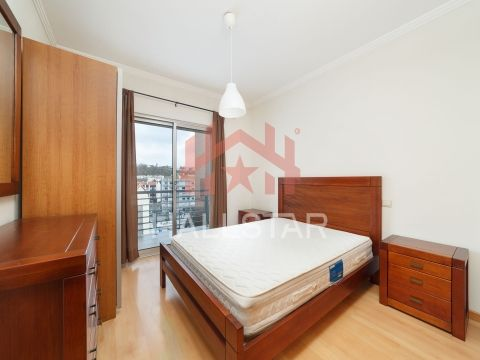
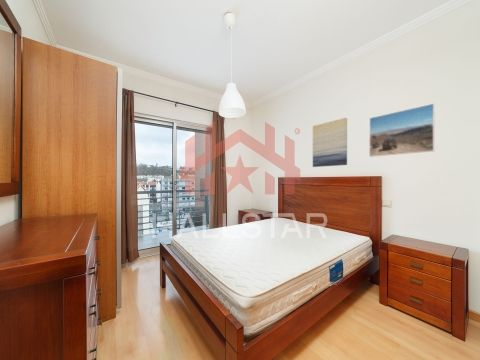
+ wall art [312,117,348,168]
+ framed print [368,102,436,158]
